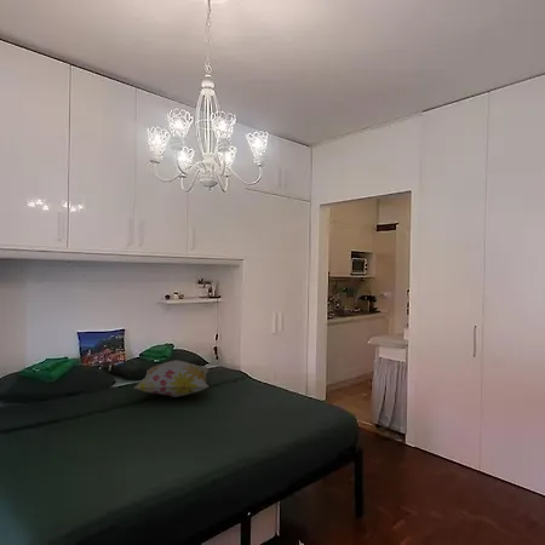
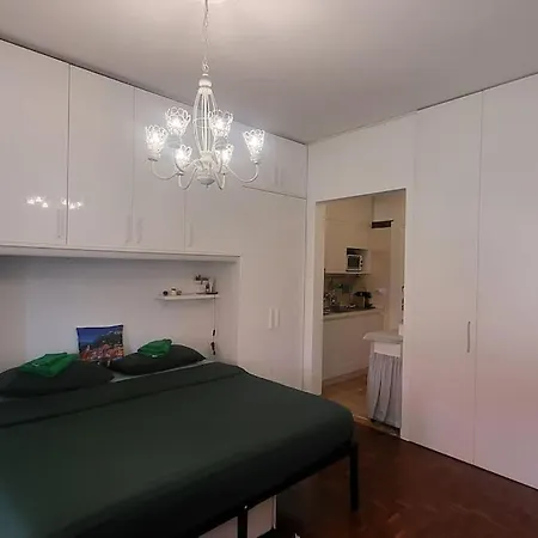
- decorative pillow [132,358,211,398]
